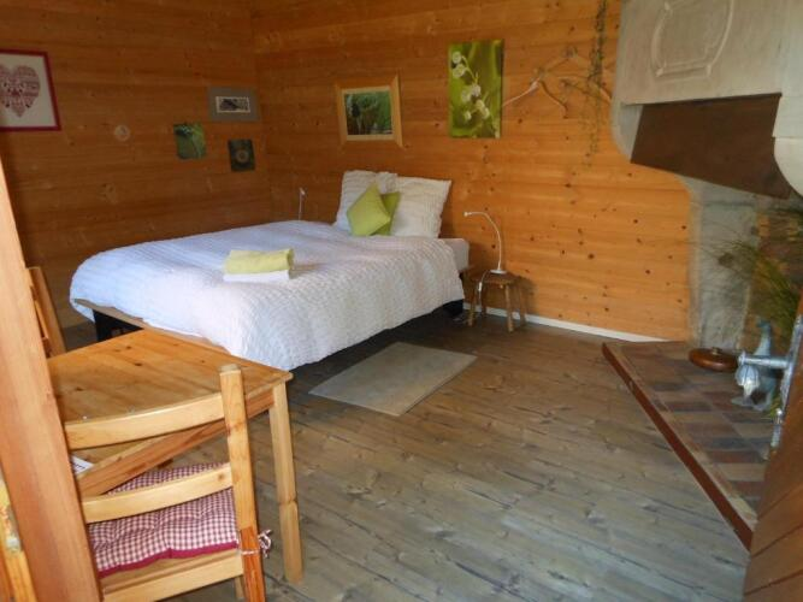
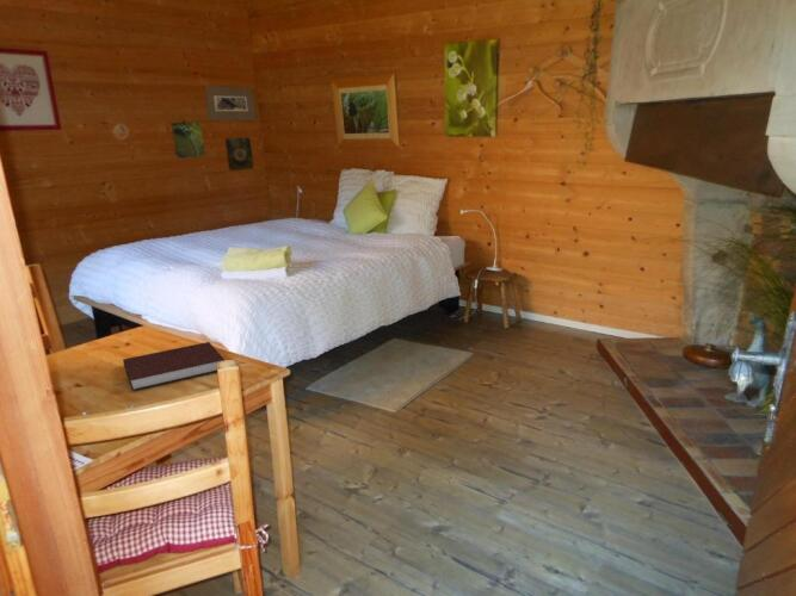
+ notebook [122,341,226,392]
